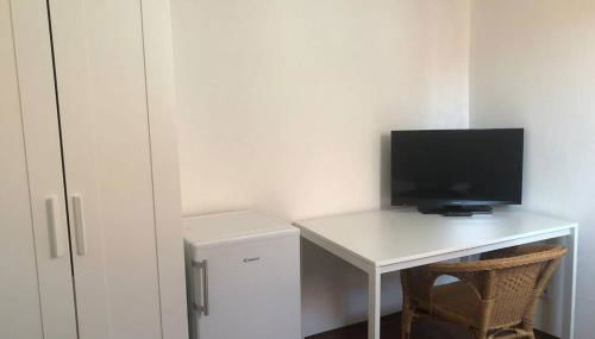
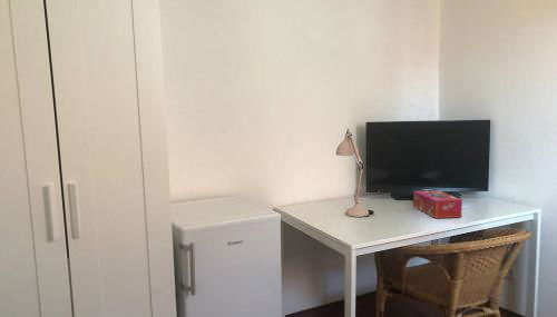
+ desk lamp [334,128,375,218]
+ tissue box [412,189,463,219]
